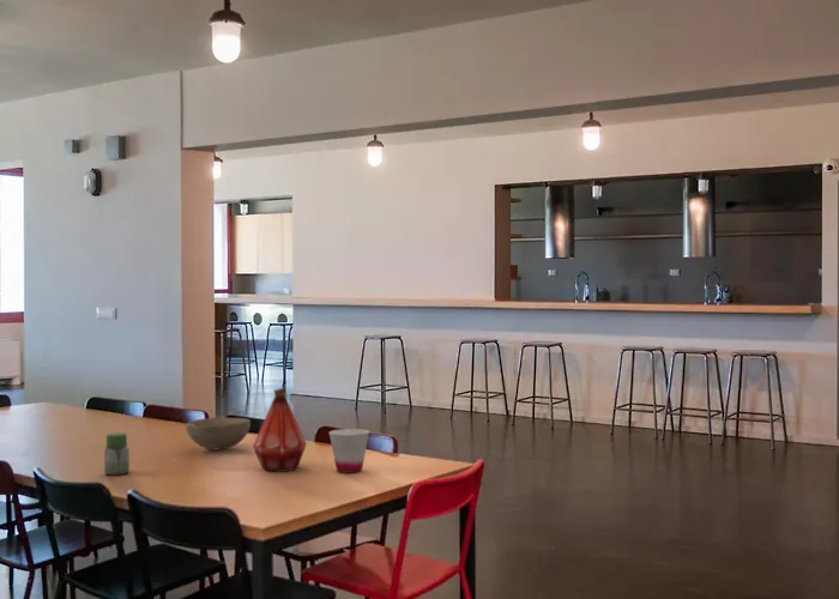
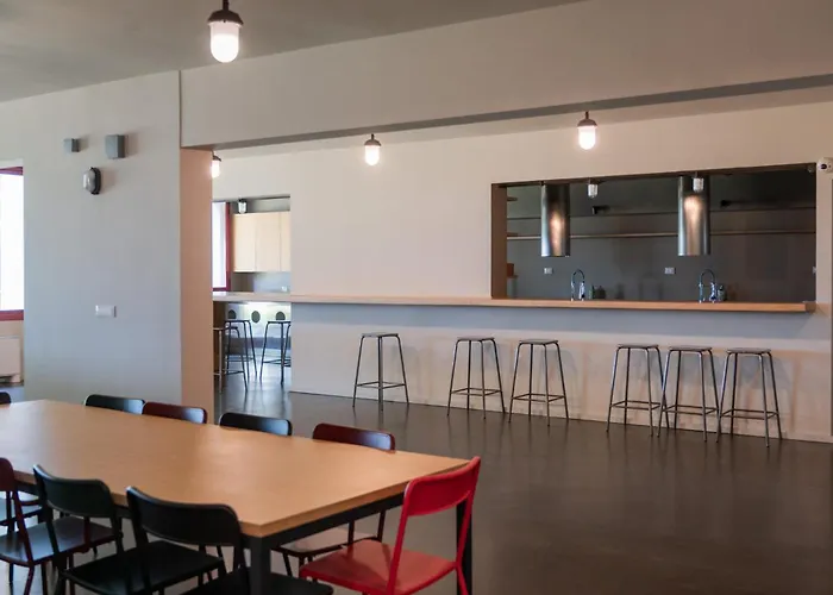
- jar [103,431,131,476]
- bottle [252,387,308,473]
- bowl [185,416,252,452]
- cup [328,428,370,474]
